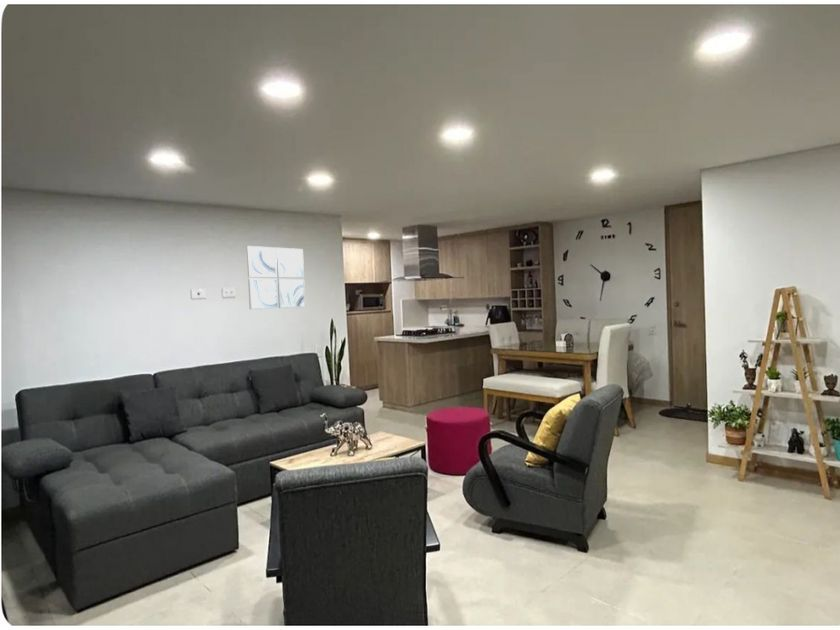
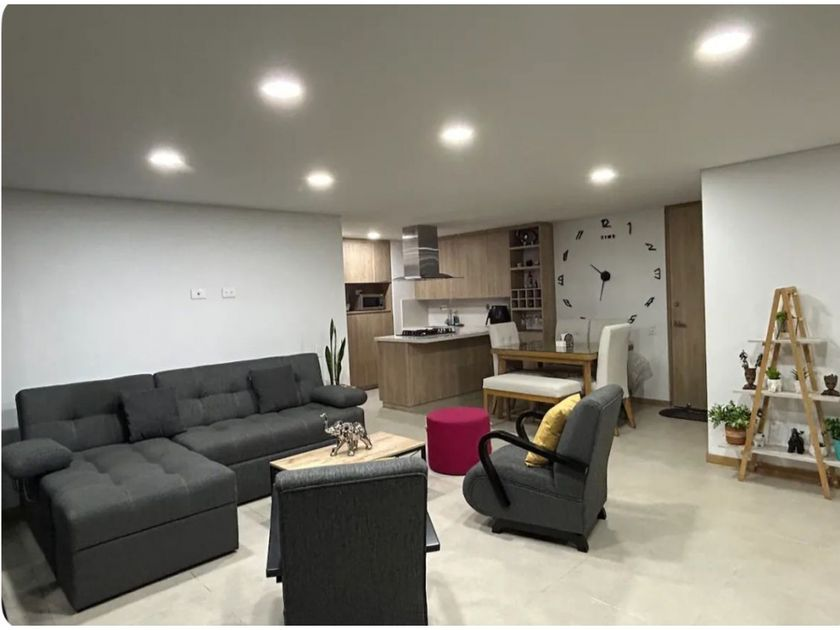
- wall art [246,245,306,310]
